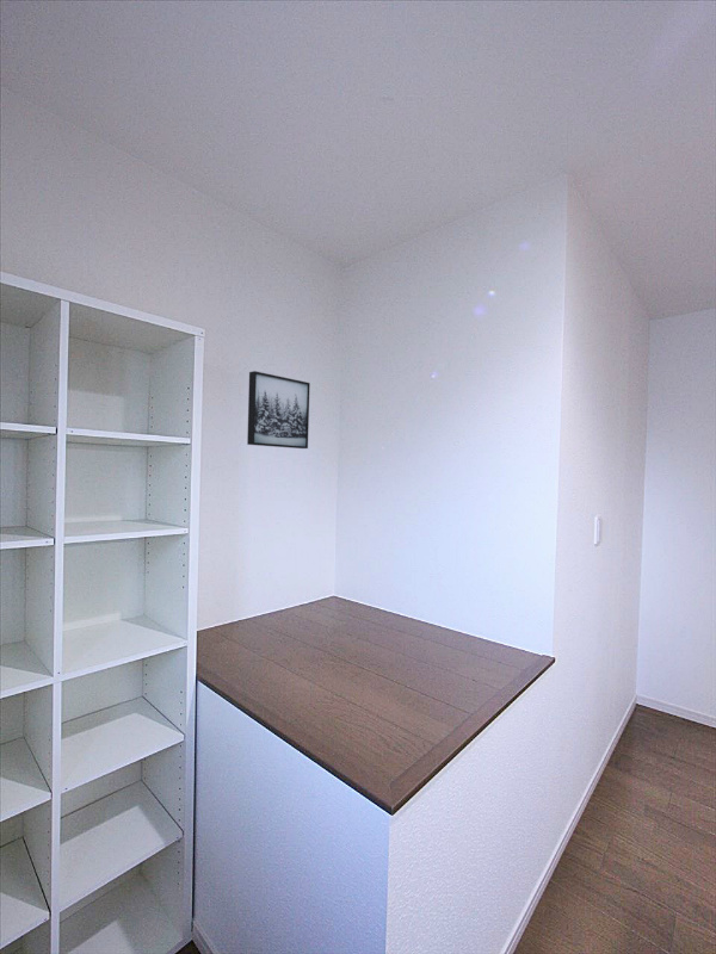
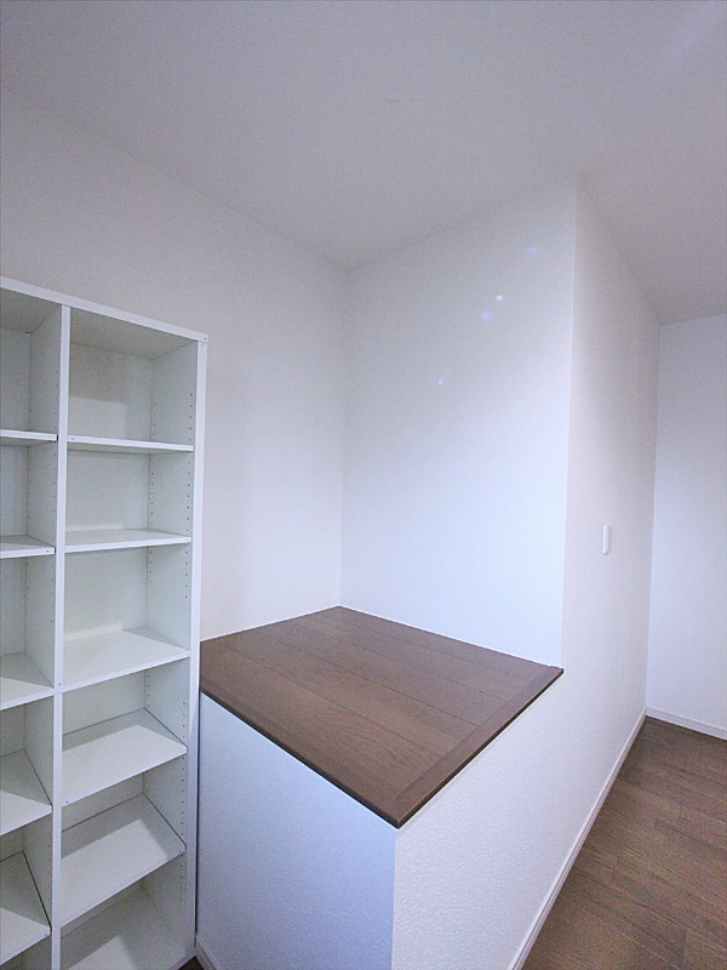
- wall art [246,370,311,450]
